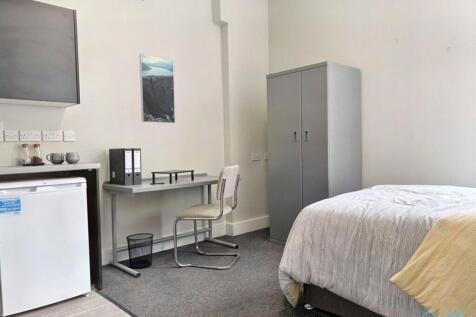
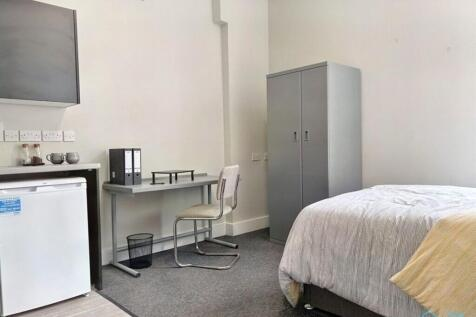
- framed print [139,53,176,124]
